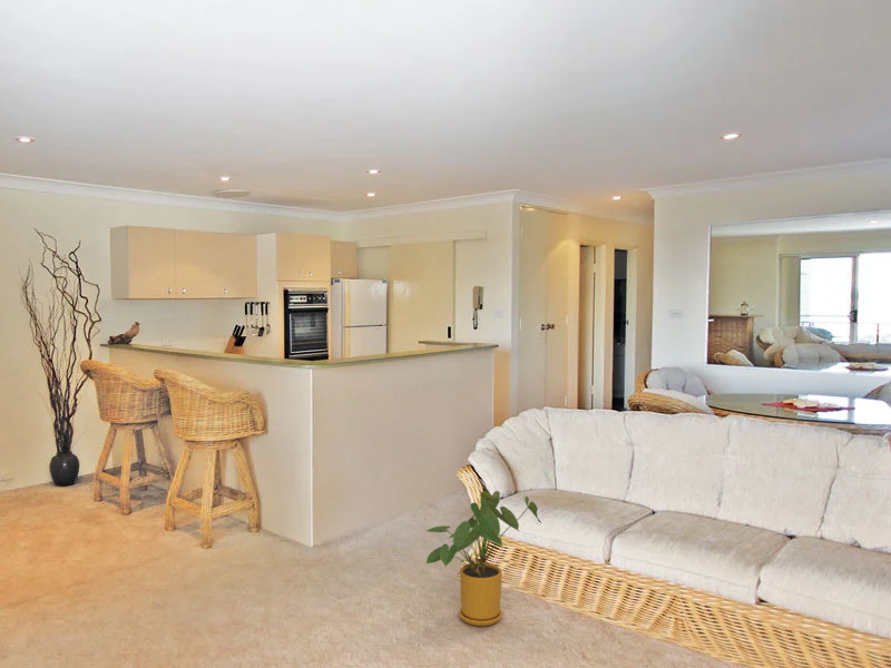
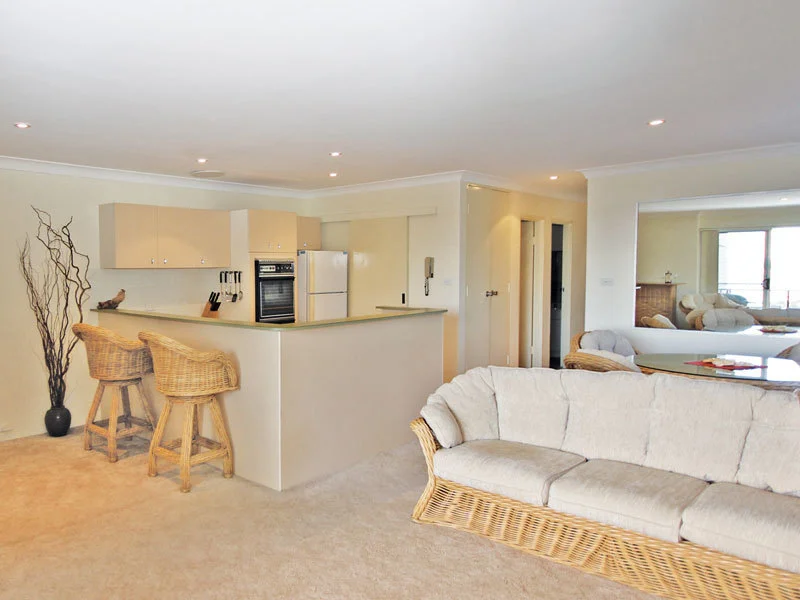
- house plant [423,490,542,627]
